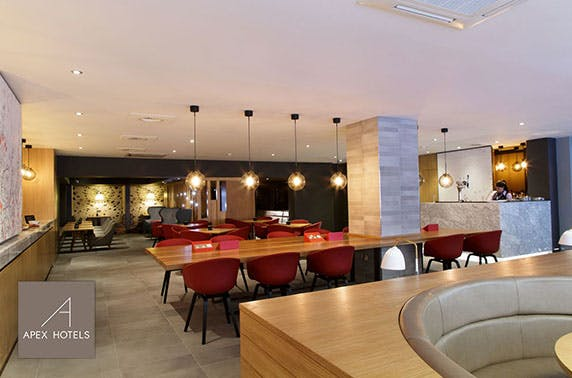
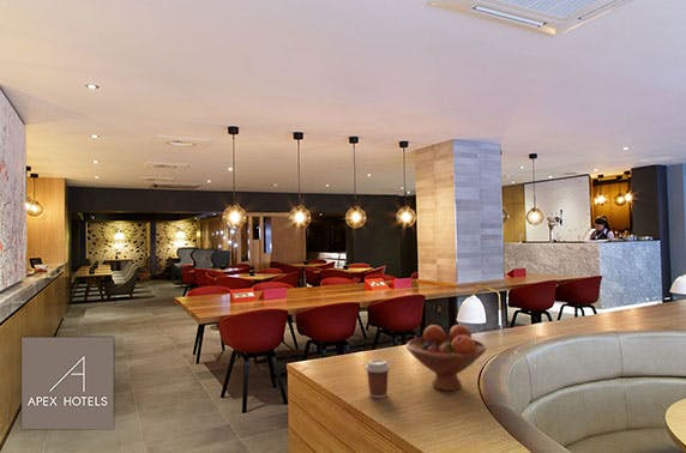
+ fruit bowl [405,324,487,392]
+ coffee cup [365,358,391,399]
